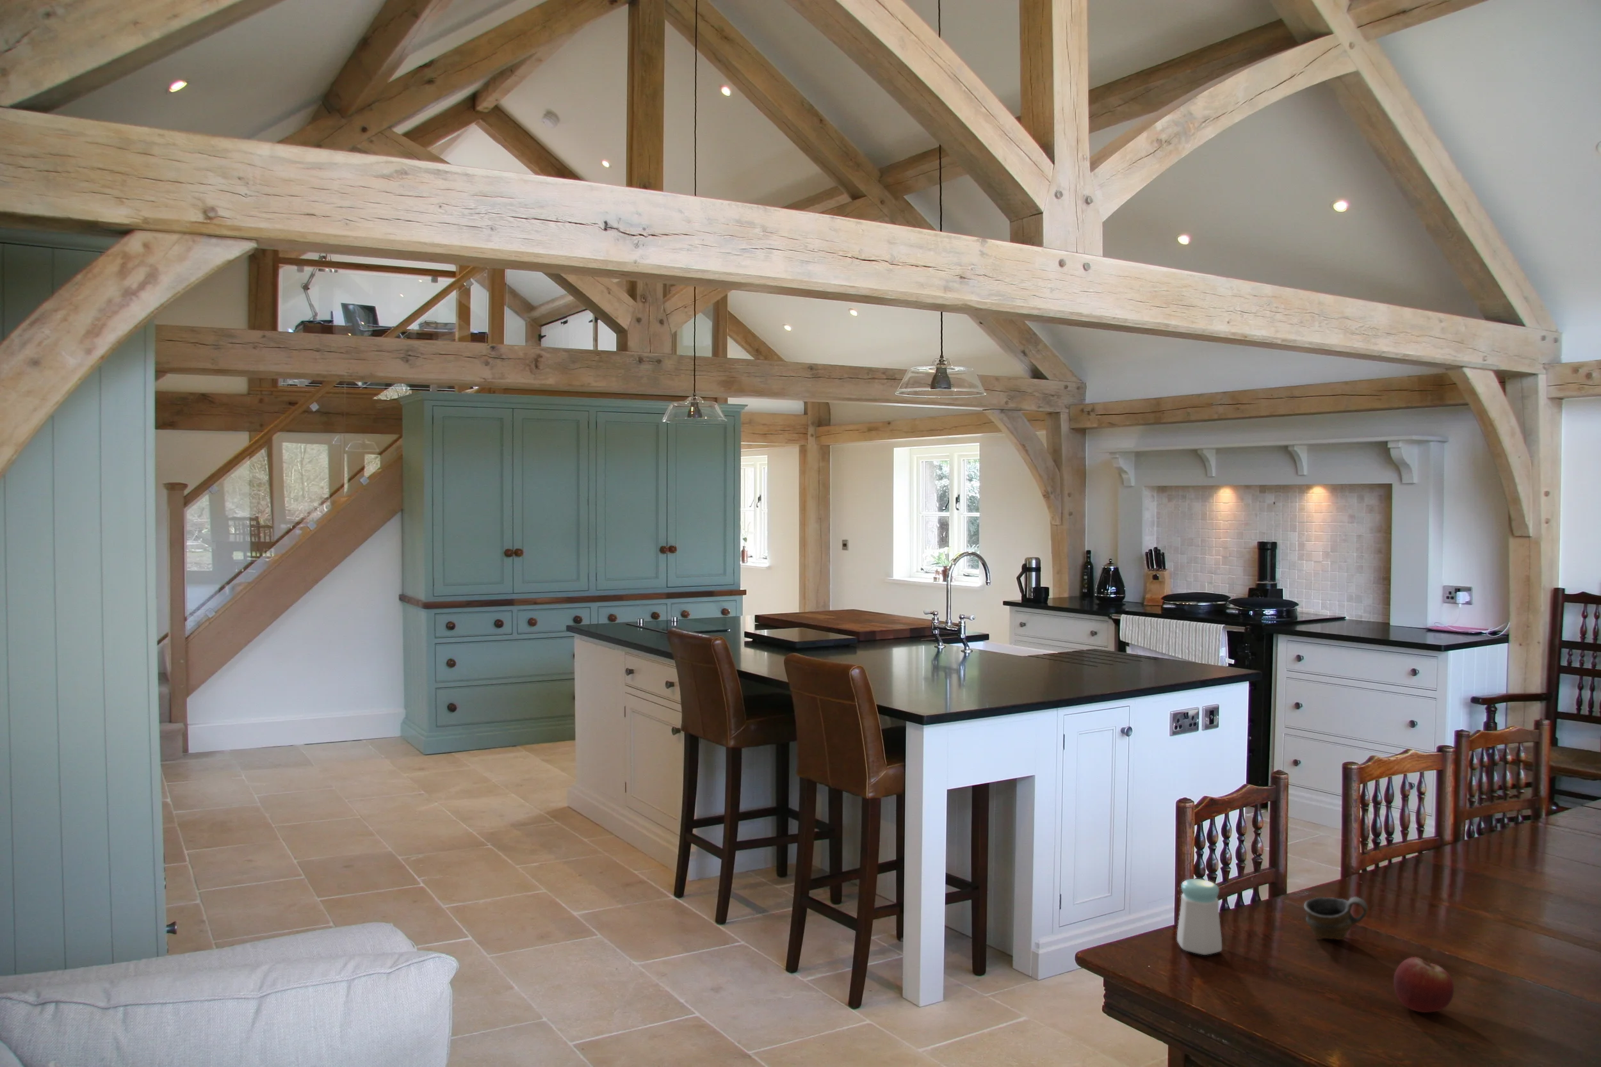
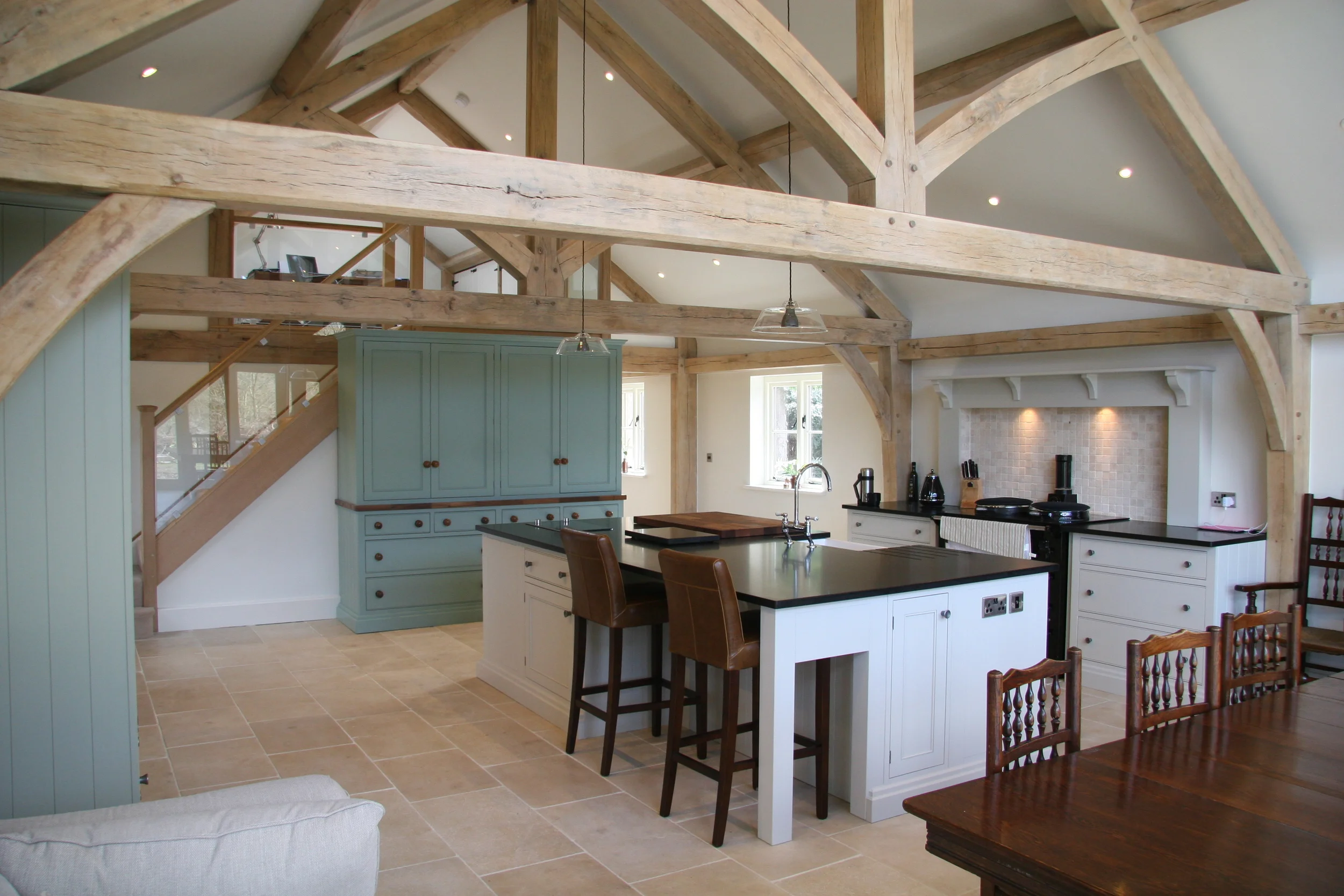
- cup [1303,896,1369,941]
- salt shaker [1177,878,1222,955]
- fruit [1393,956,1454,1013]
